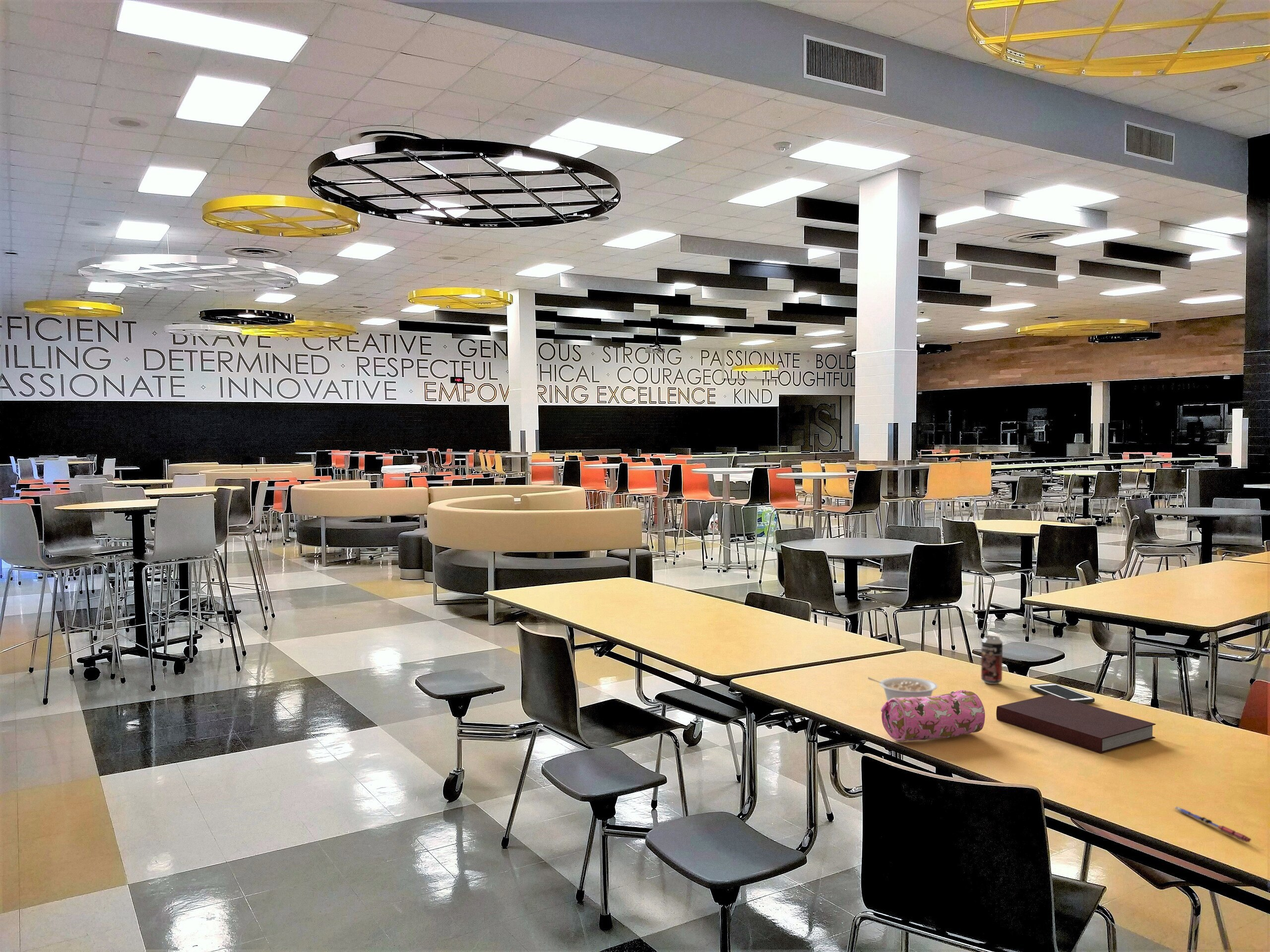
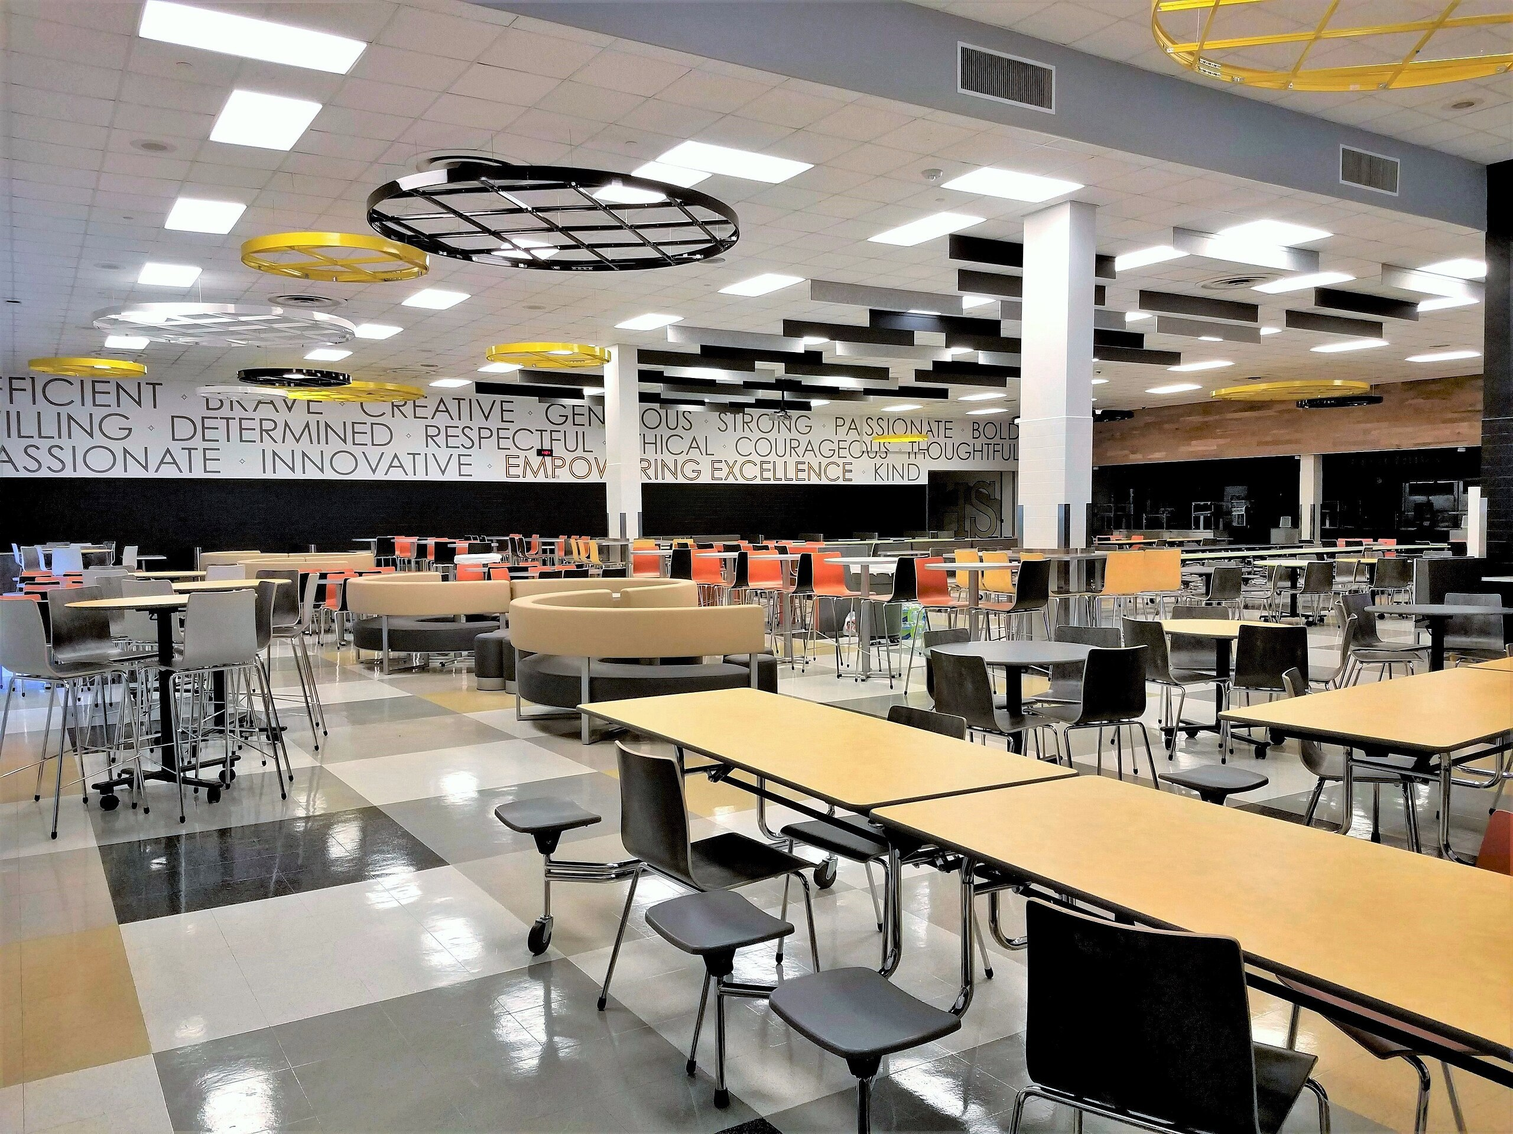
- cell phone [1029,683,1095,704]
- legume [867,677,938,701]
- notebook [996,695,1156,754]
- beverage can [981,635,1003,685]
- pencil case [881,690,986,742]
- pen [1174,806,1252,843]
